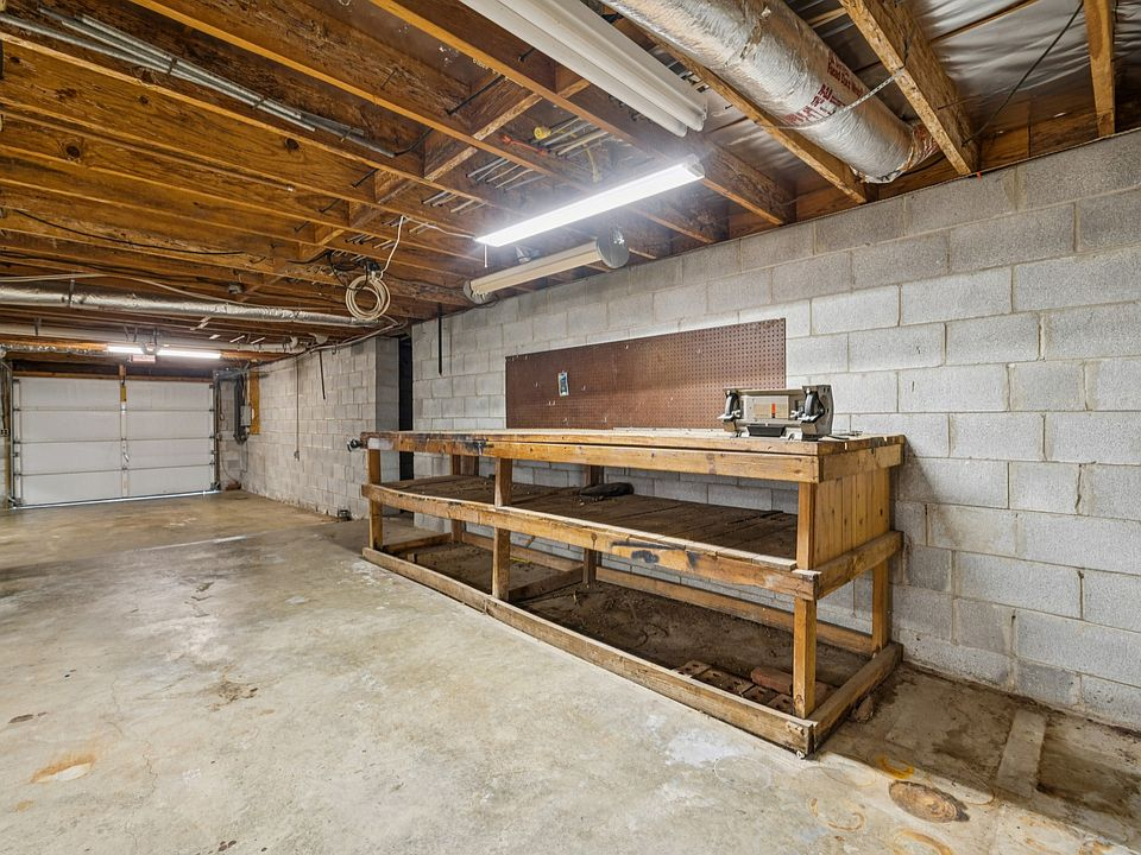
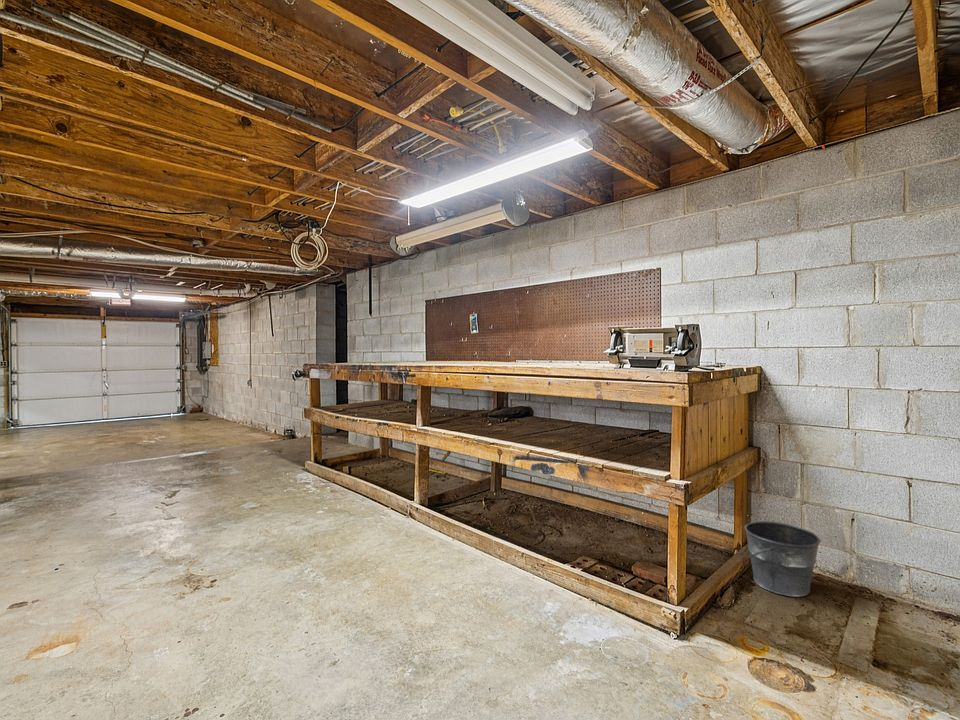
+ bucket [737,520,822,598]
